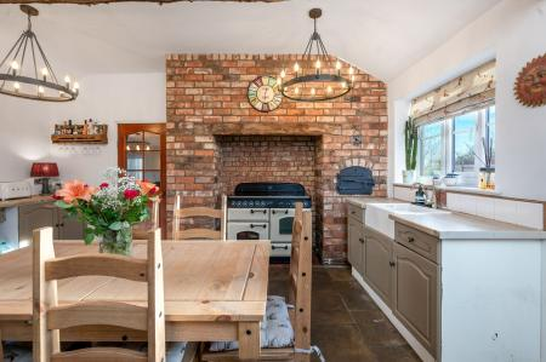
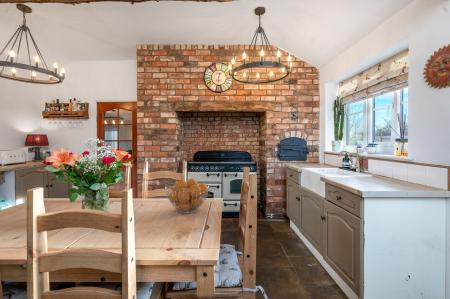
+ fruit basket [164,177,210,214]
